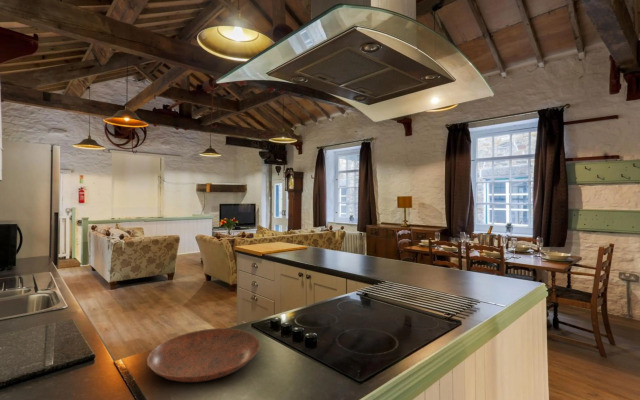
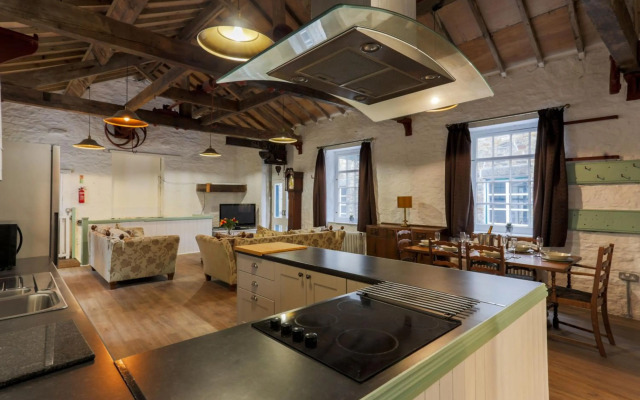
- bowl [146,327,261,383]
